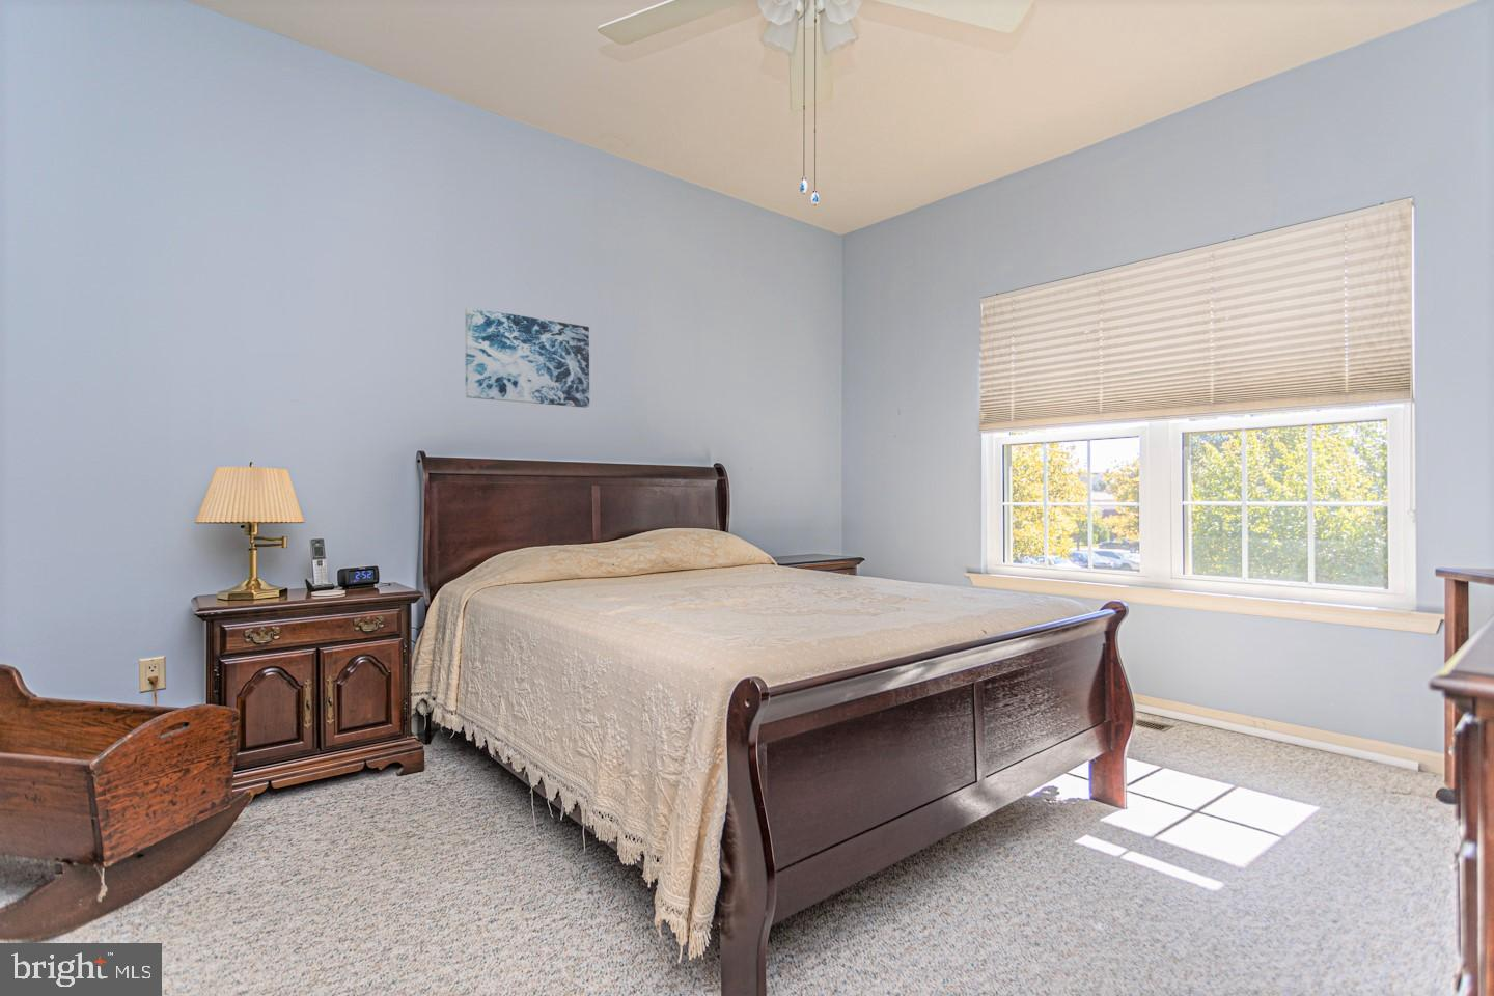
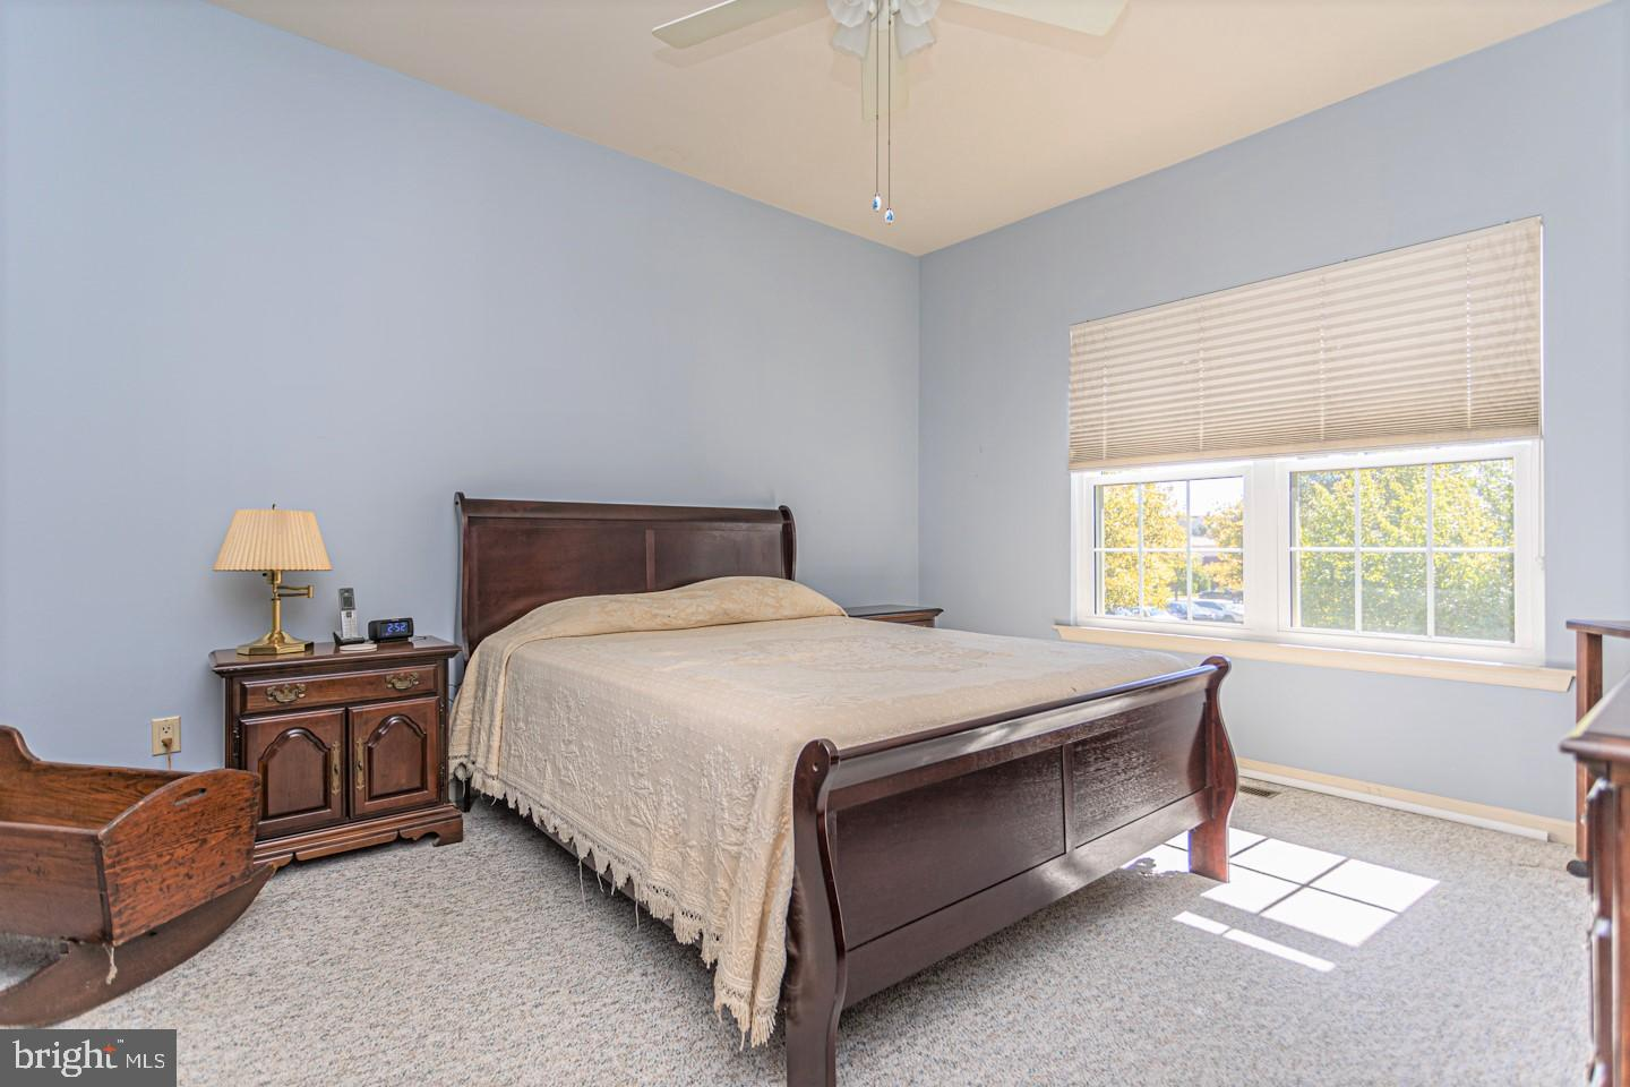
- wall art [464,306,590,409]
